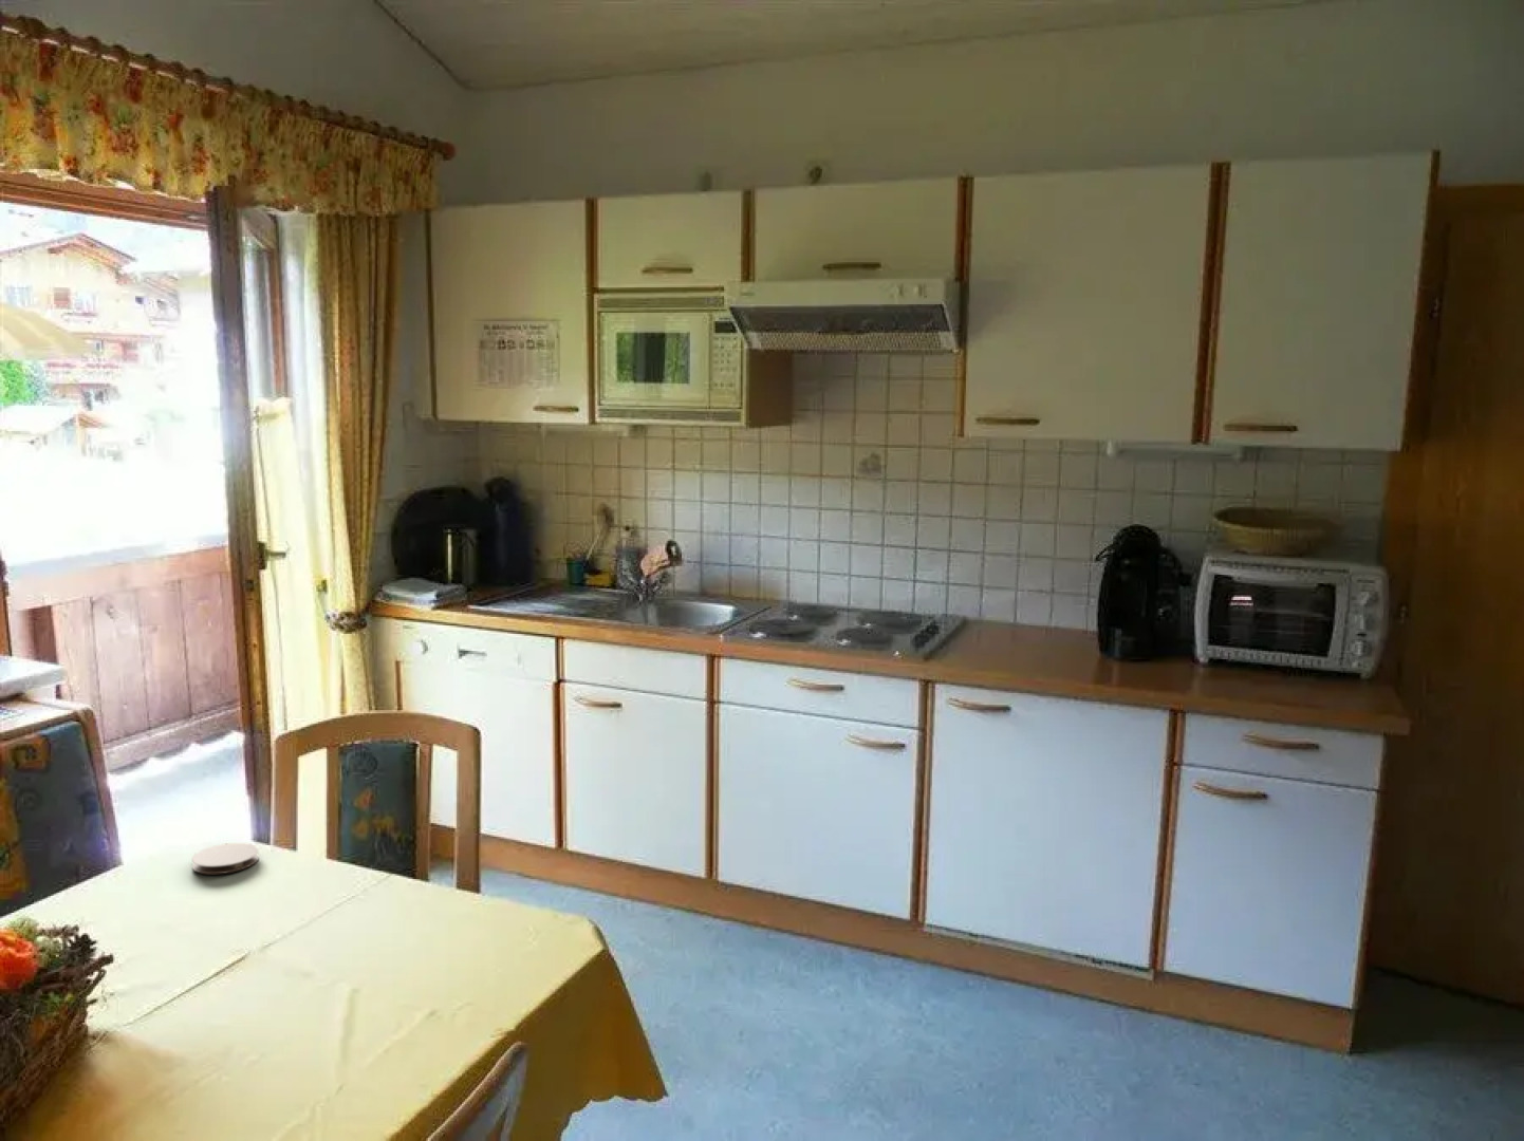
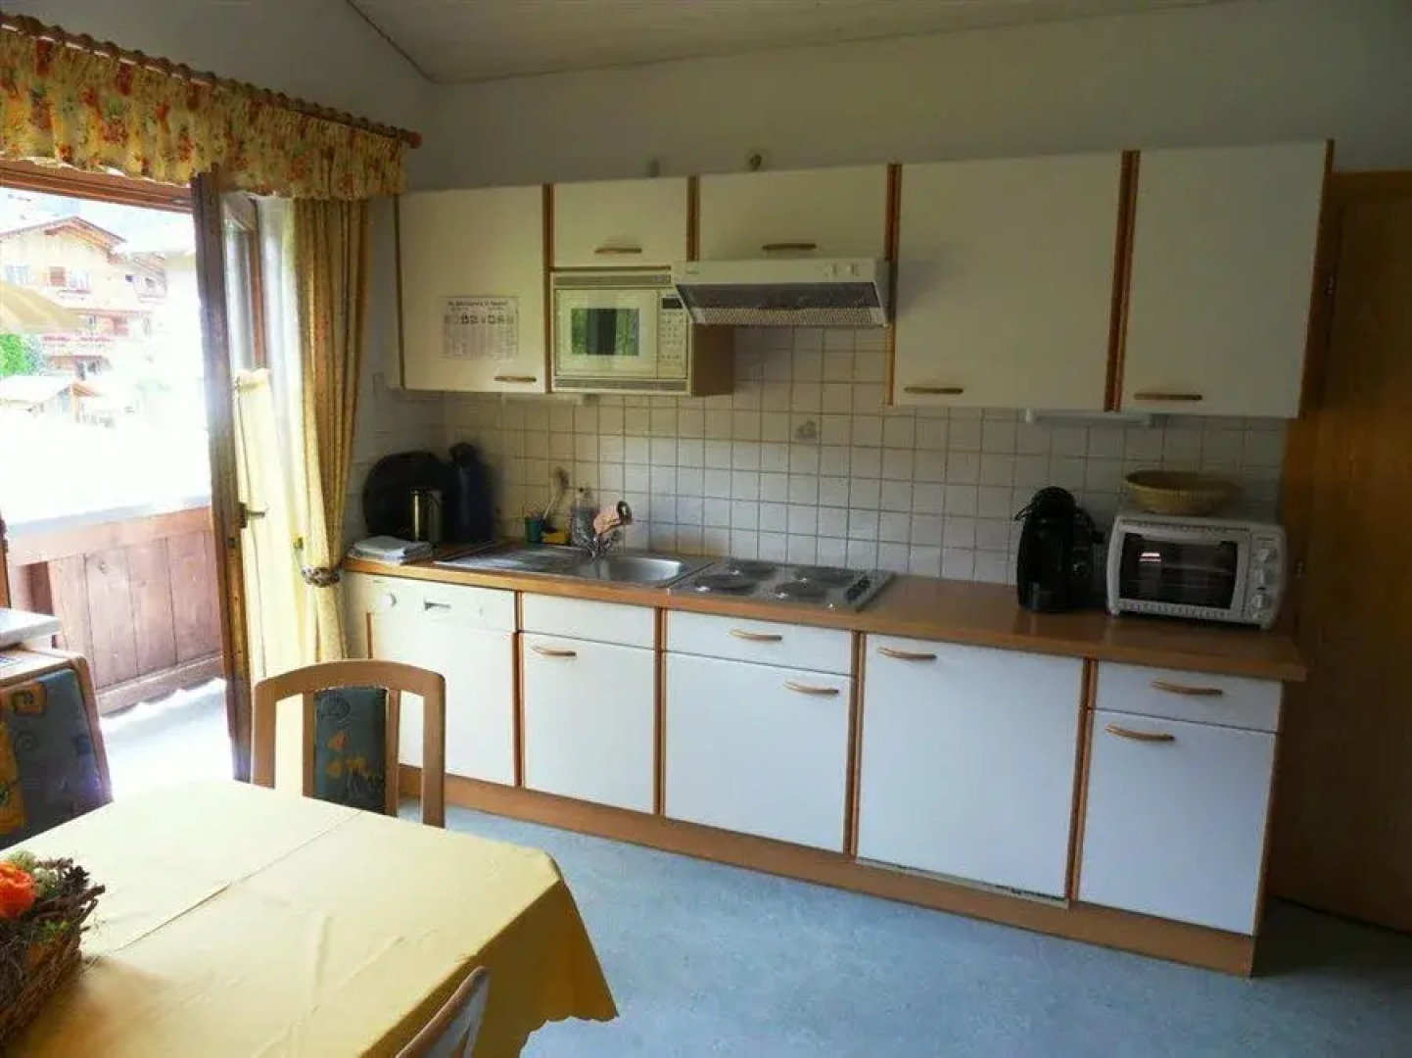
- coaster [191,843,259,875]
